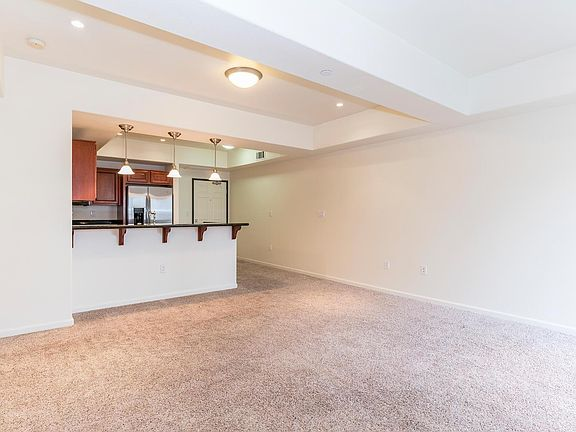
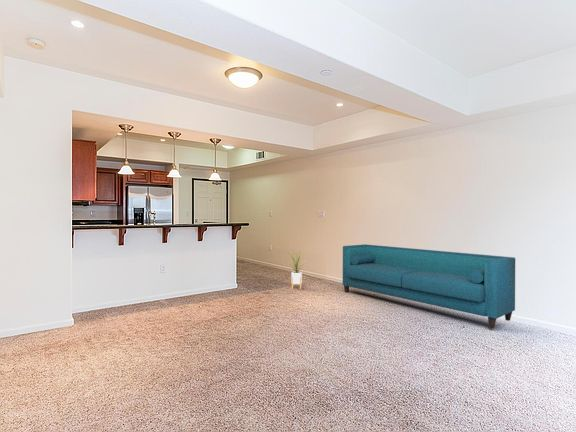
+ house plant [286,248,307,290]
+ sofa [342,243,516,330]
